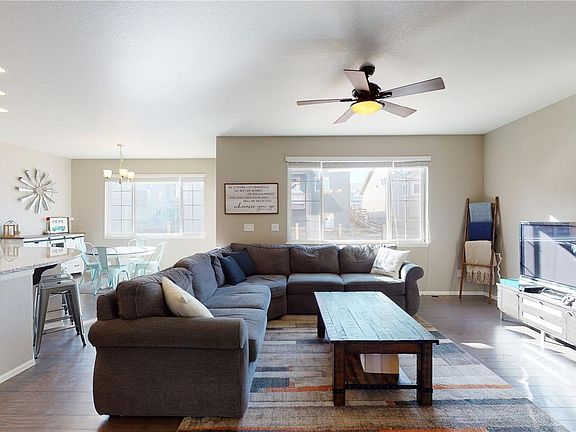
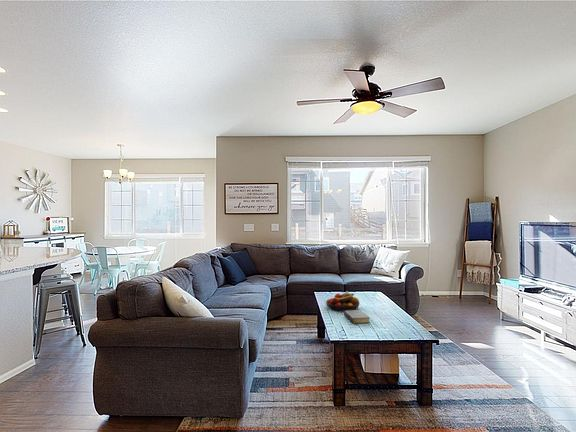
+ bible [343,309,371,327]
+ fruit bowl [325,290,360,313]
